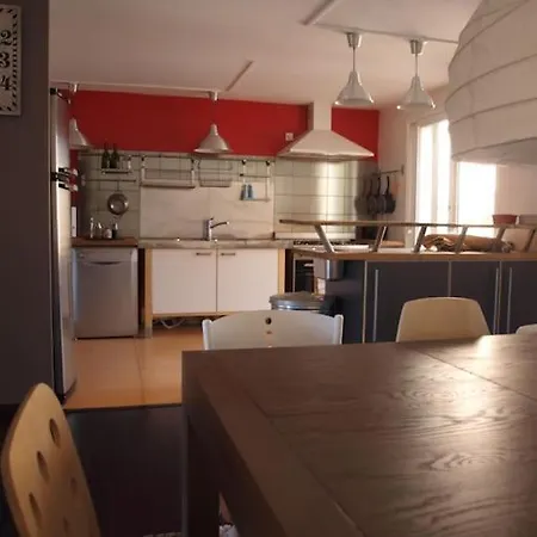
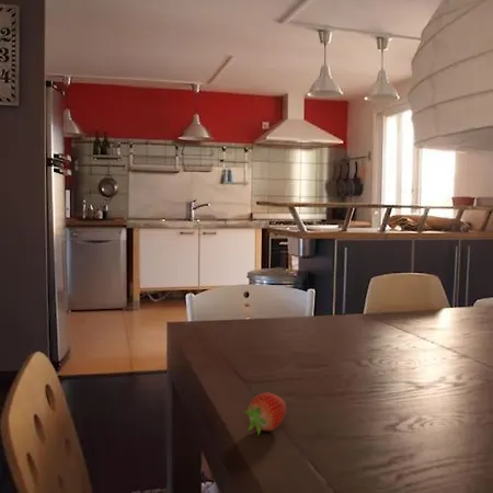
+ fruit [242,392,287,437]
